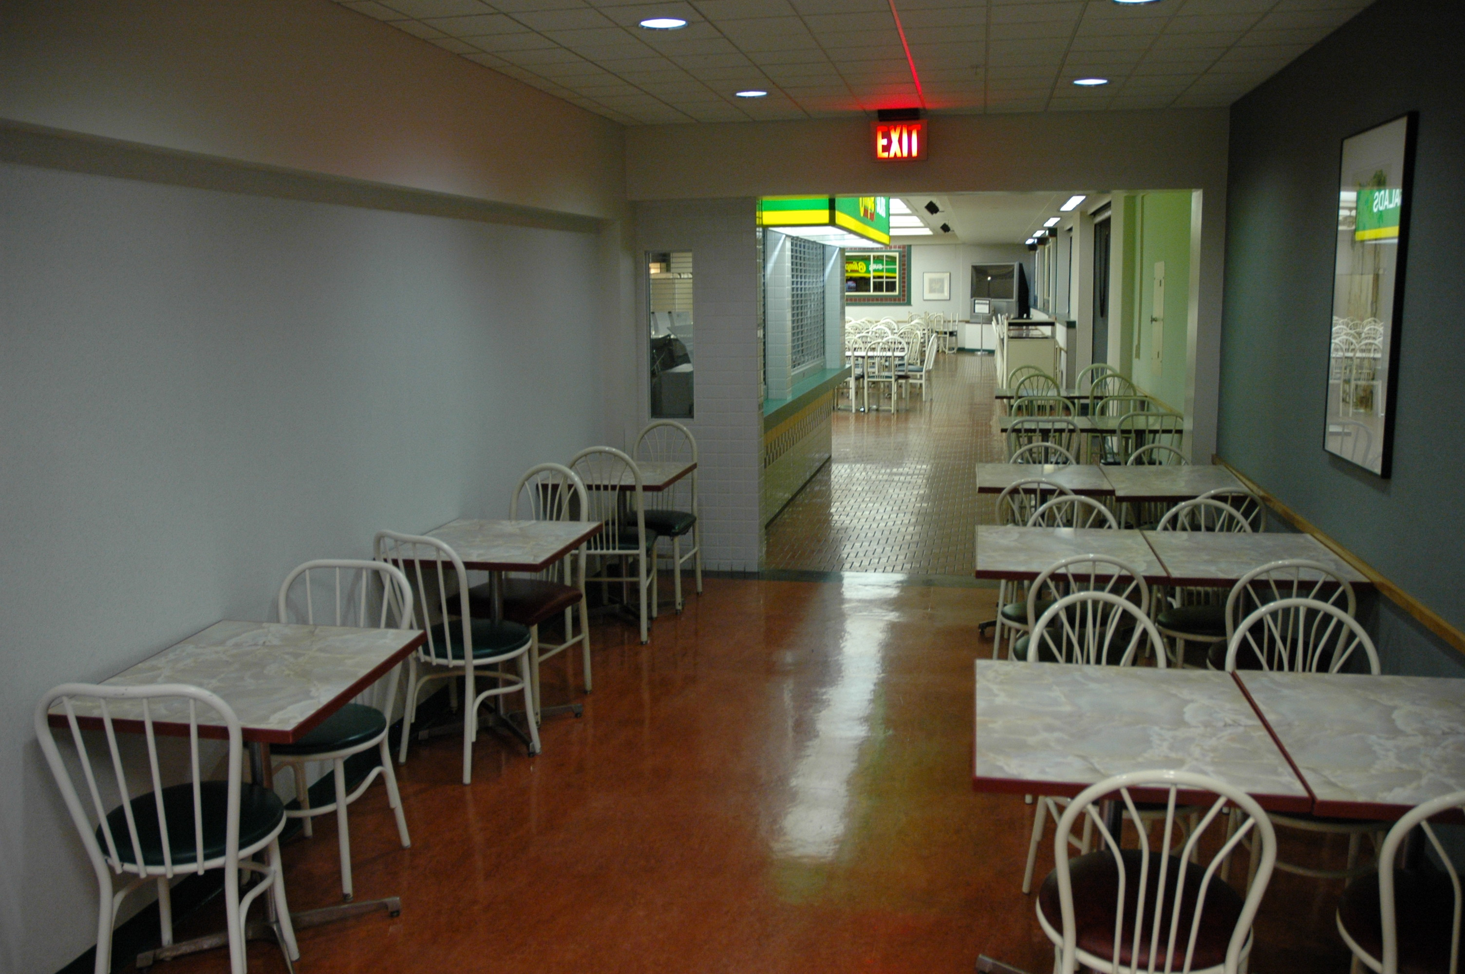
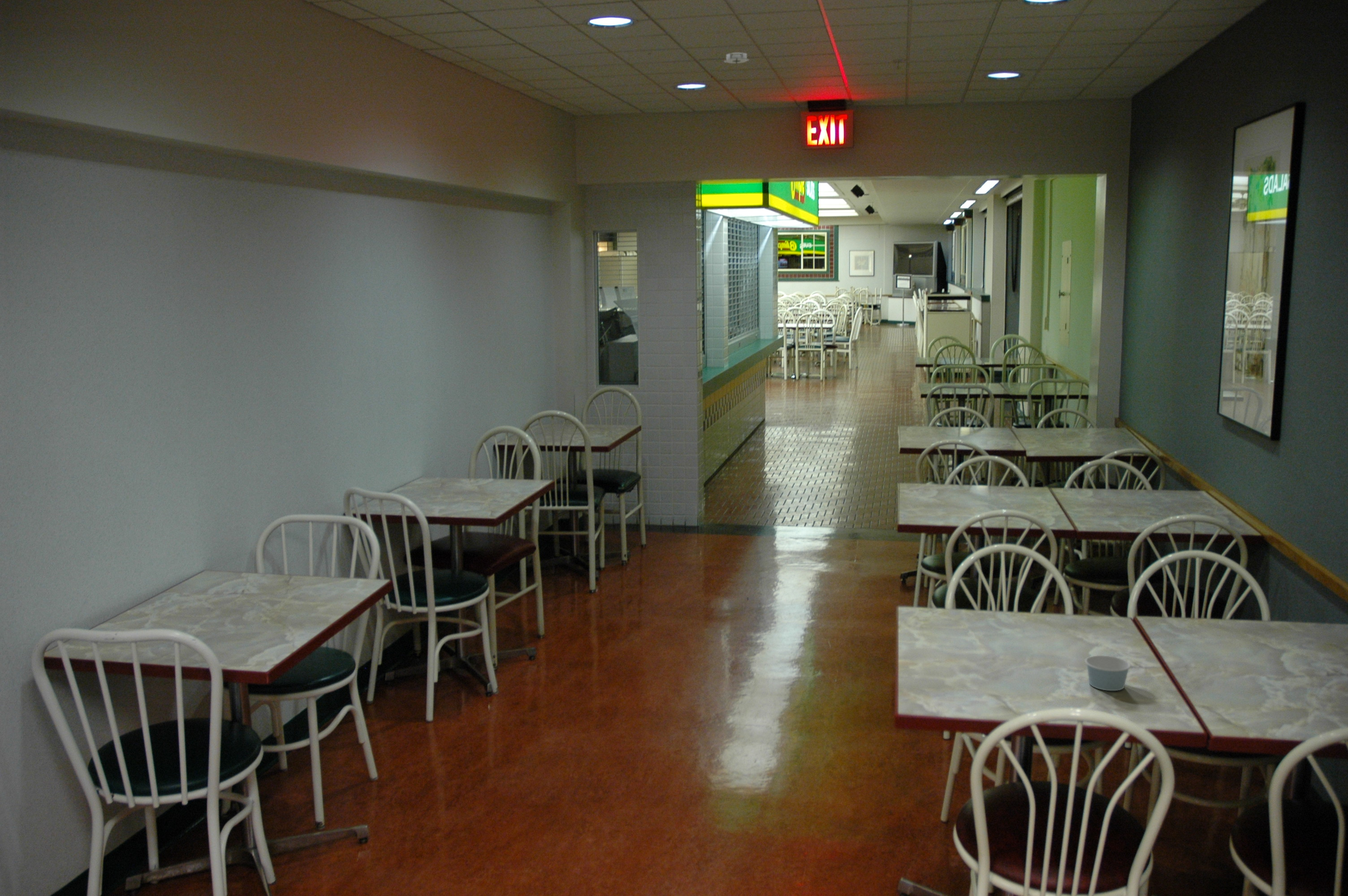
+ paper cup [1084,655,1131,691]
+ smoke detector [723,52,750,65]
